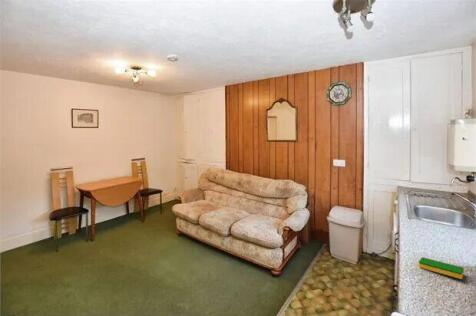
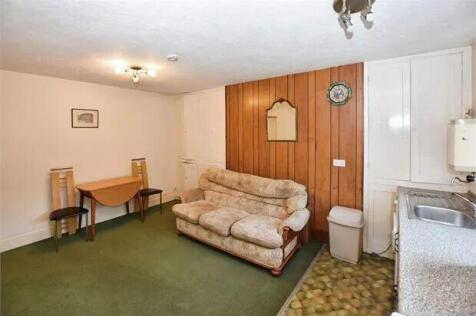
- dish sponge [418,256,465,280]
